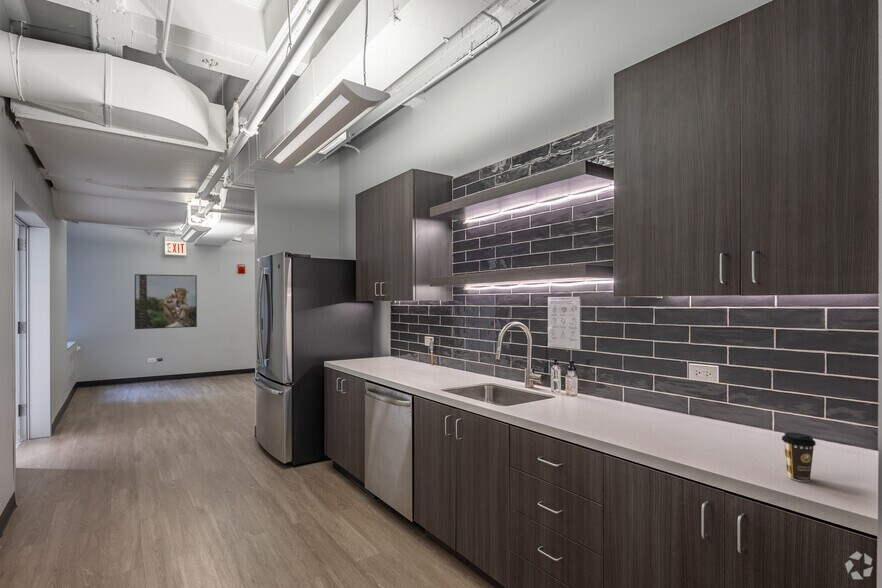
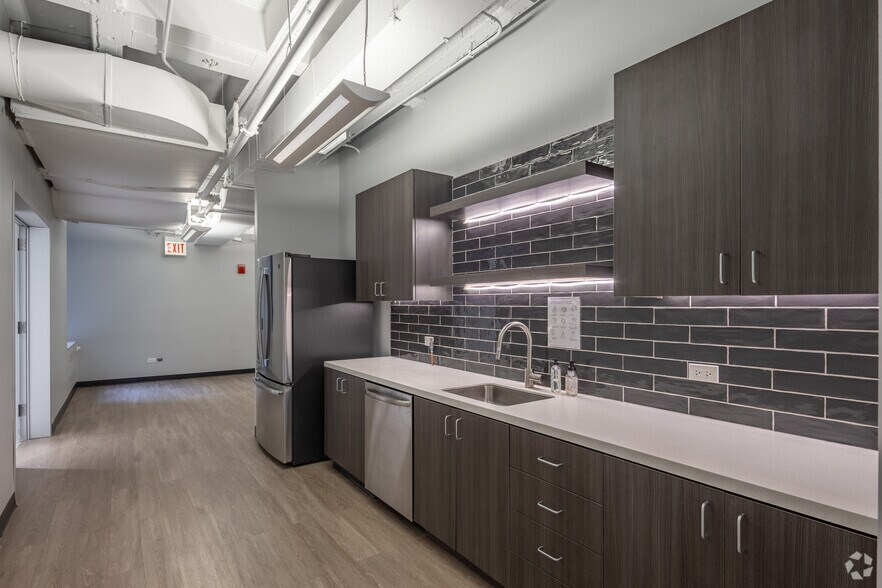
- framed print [134,273,198,330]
- coffee cup [781,432,817,483]
